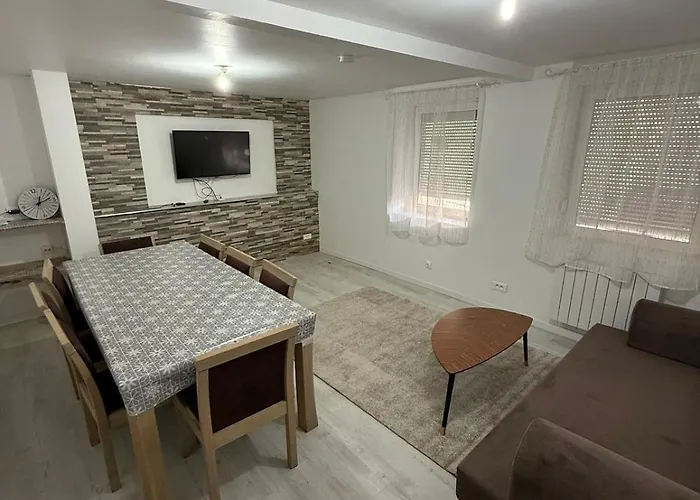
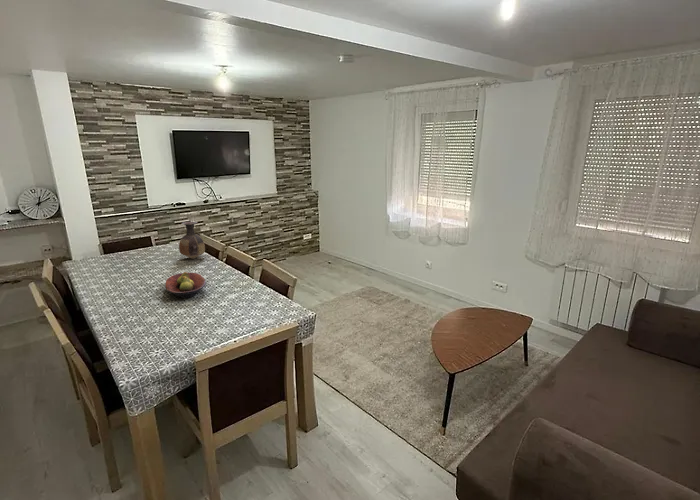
+ fruit bowl [164,271,207,299]
+ vase [178,221,206,260]
